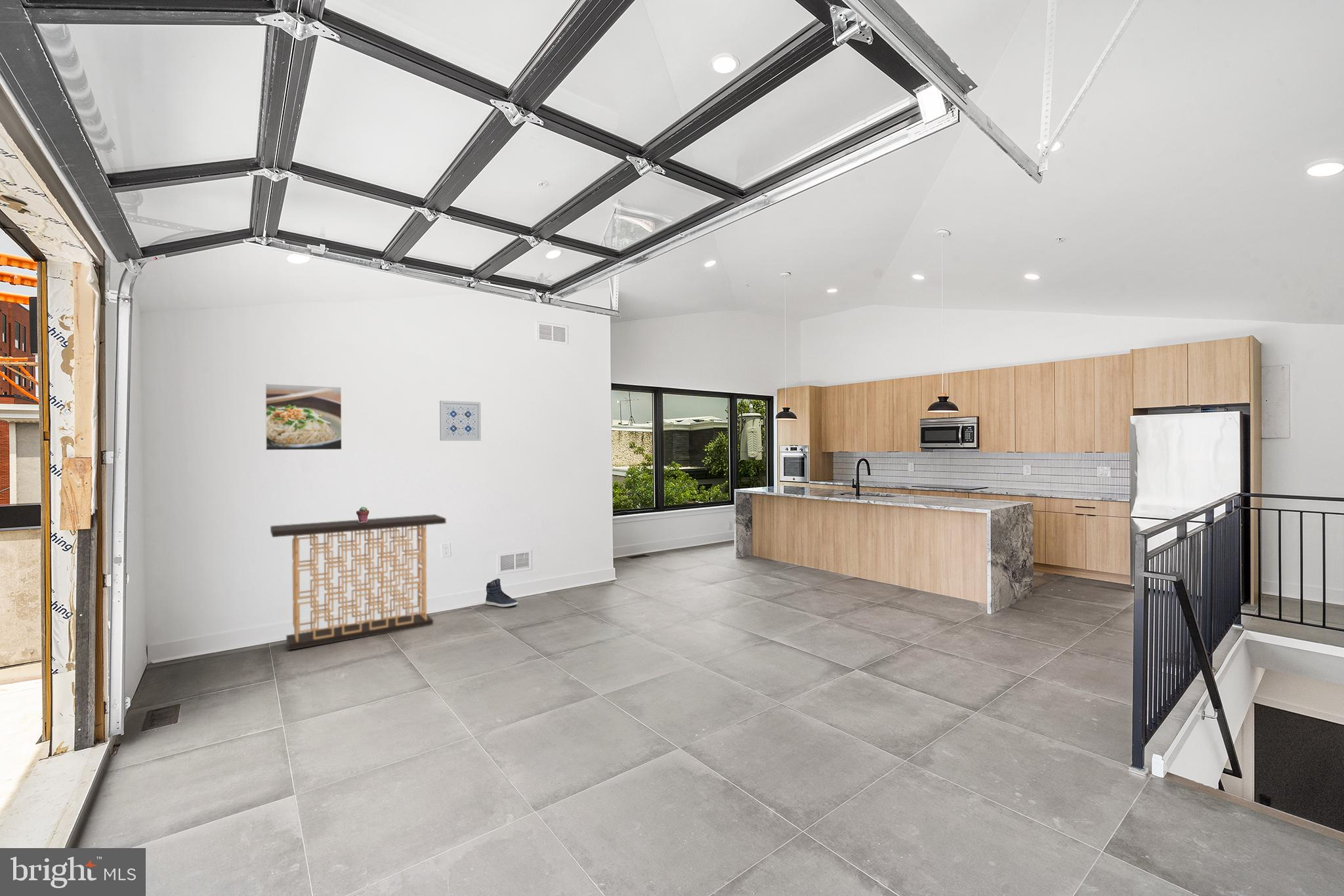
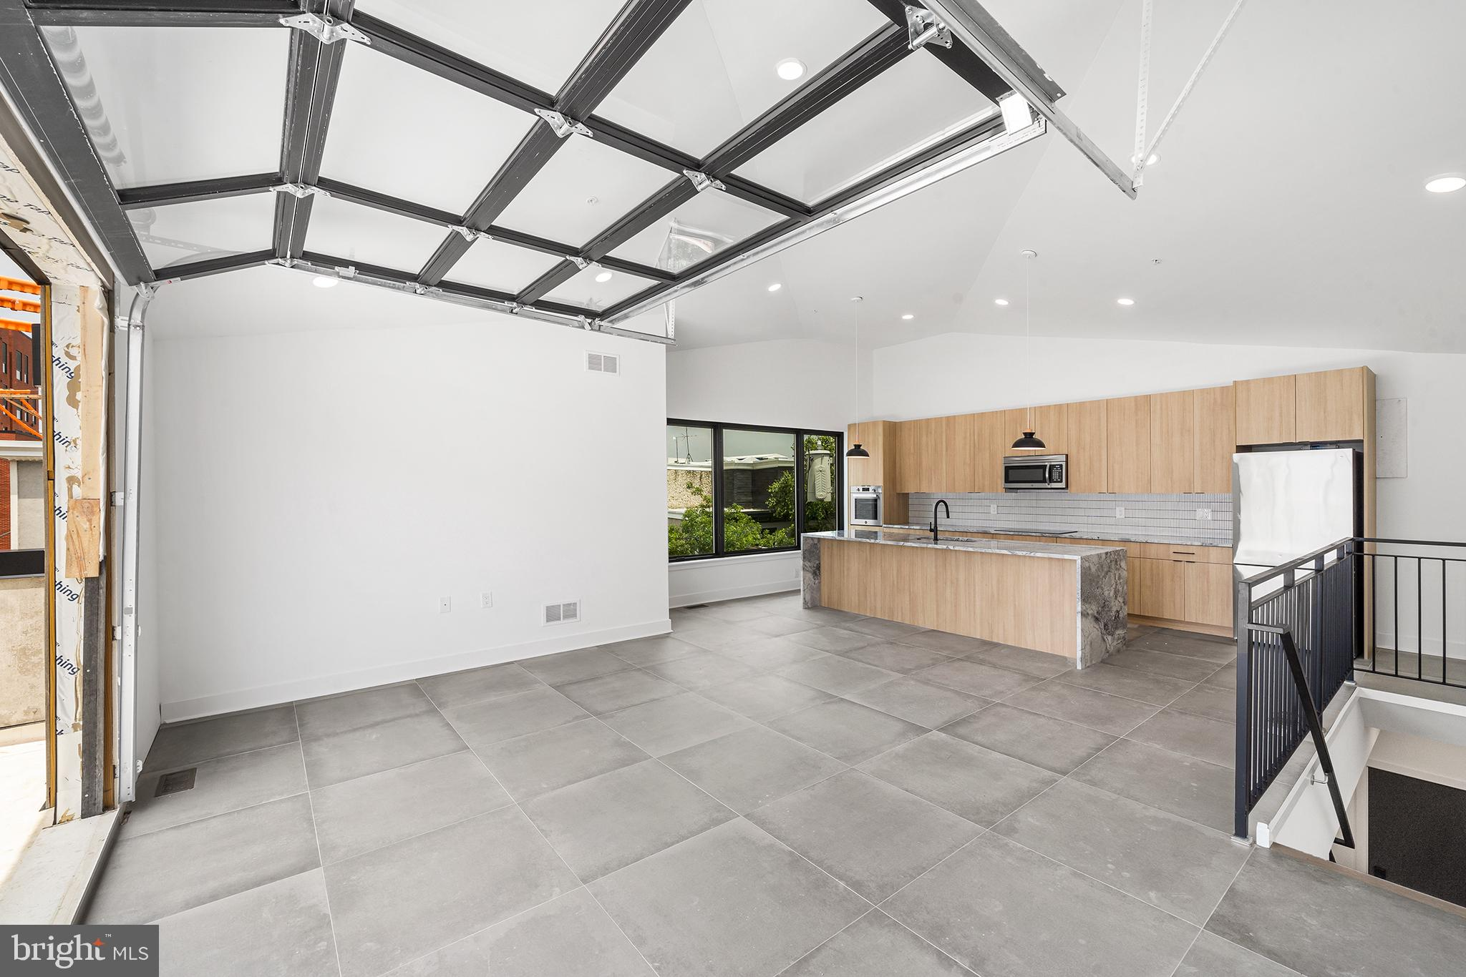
- sneaker [485,578,518,608]
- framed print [264,383,343,451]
- console table [270,514,447,651]
- wall art [439,400,482,441]
- potted succulent [356,506,369,522]
